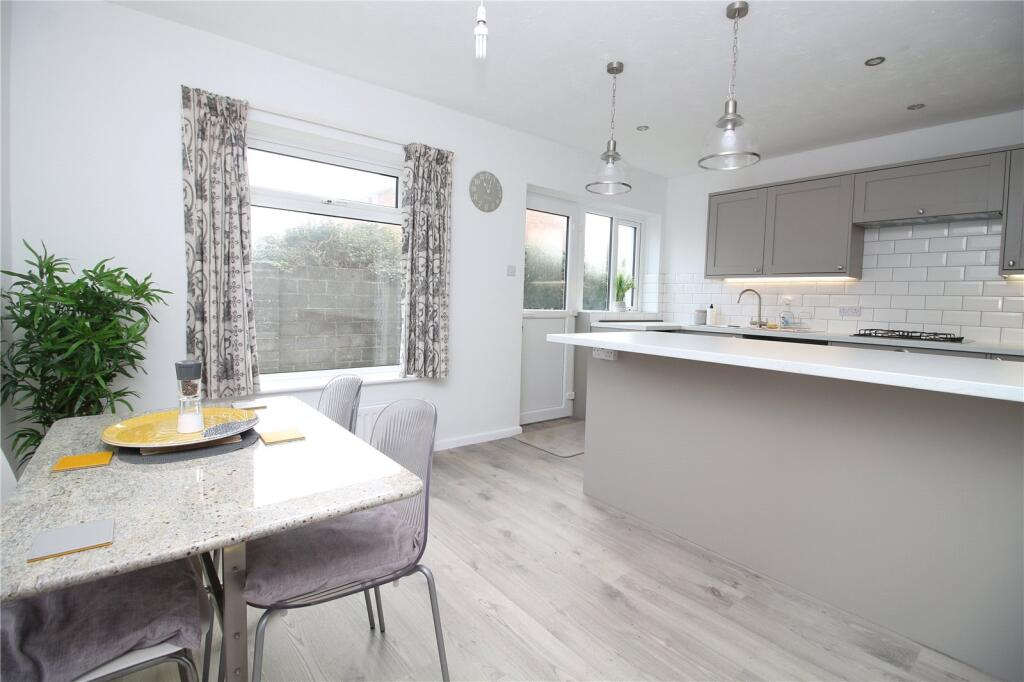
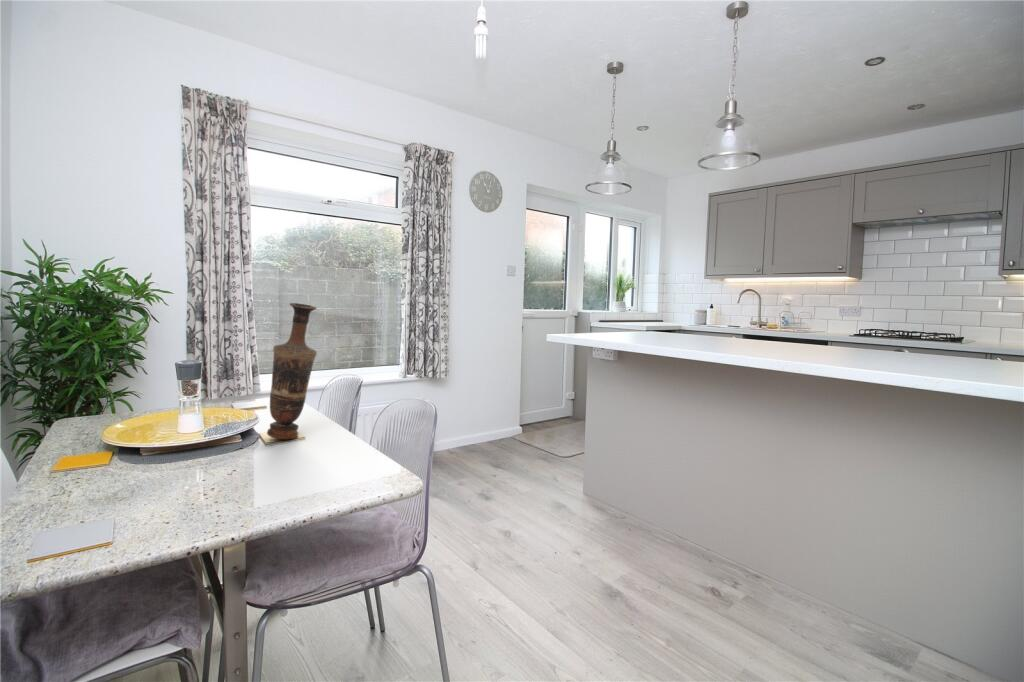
+ vase [266,302,318,440]
